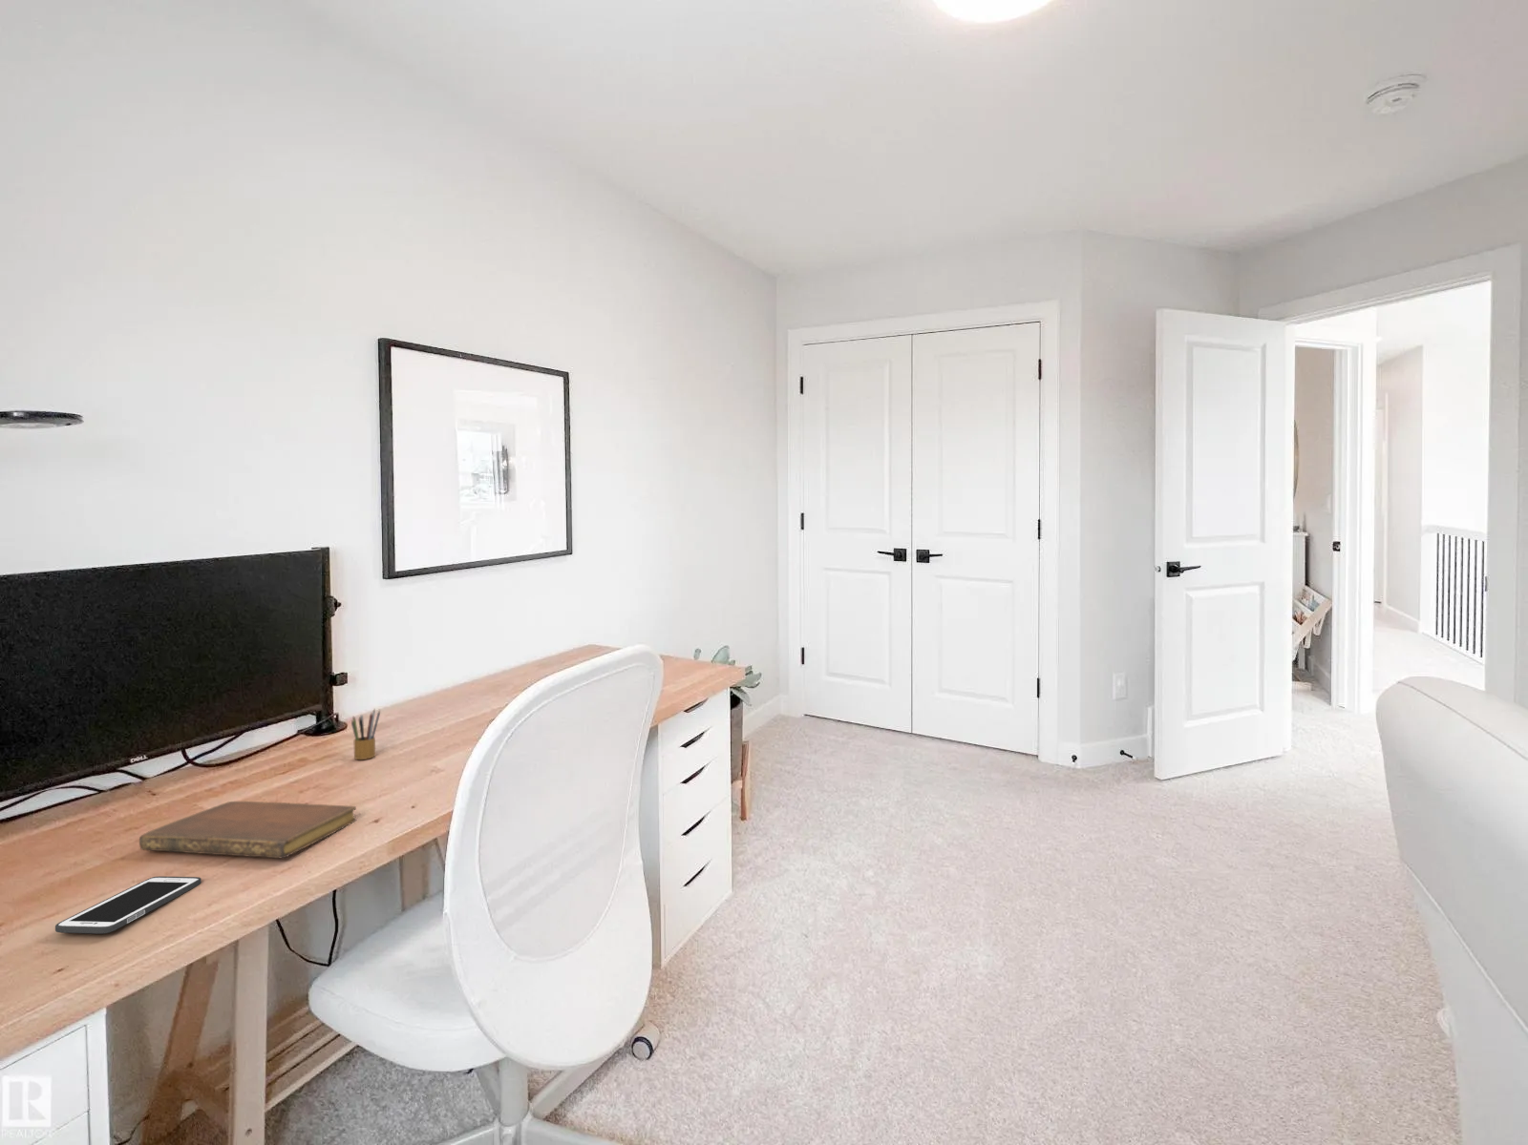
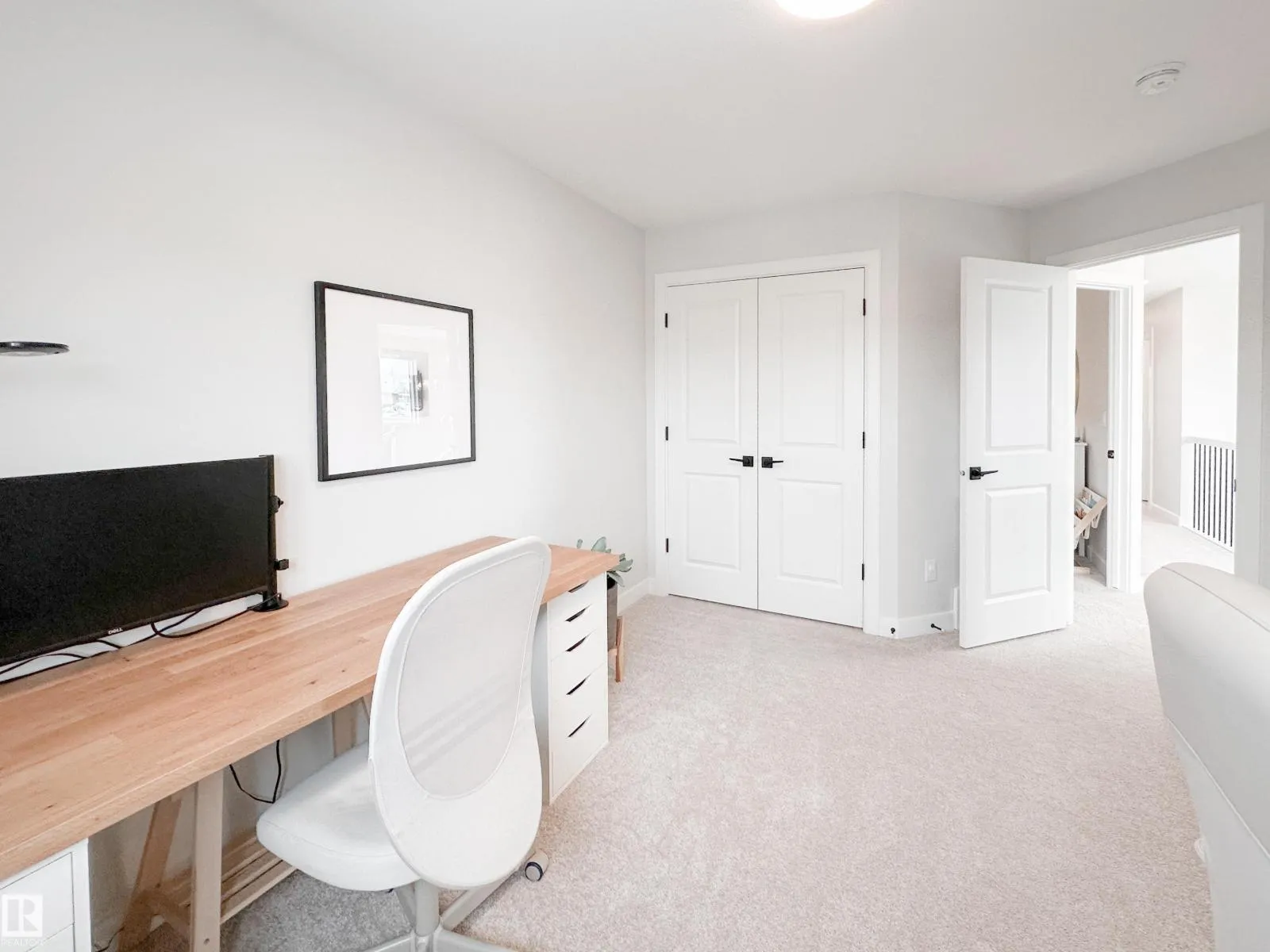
- notebook [138,801,357,859]
- cell phone [54,874,202,935]
- pencil box [350,708,381,760]
